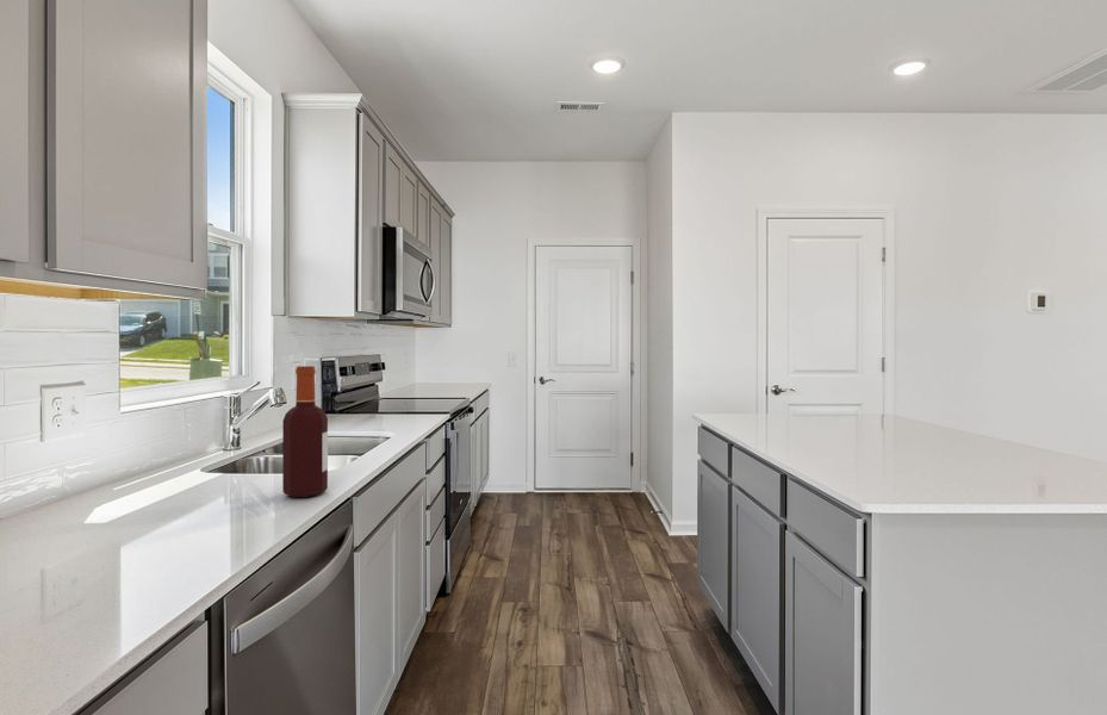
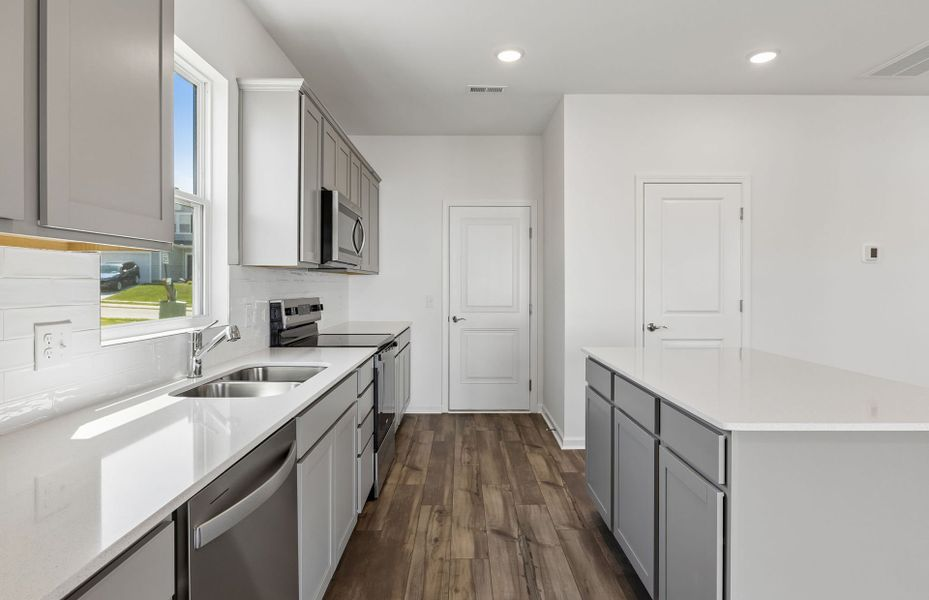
- bottle [281,365,329,498]
